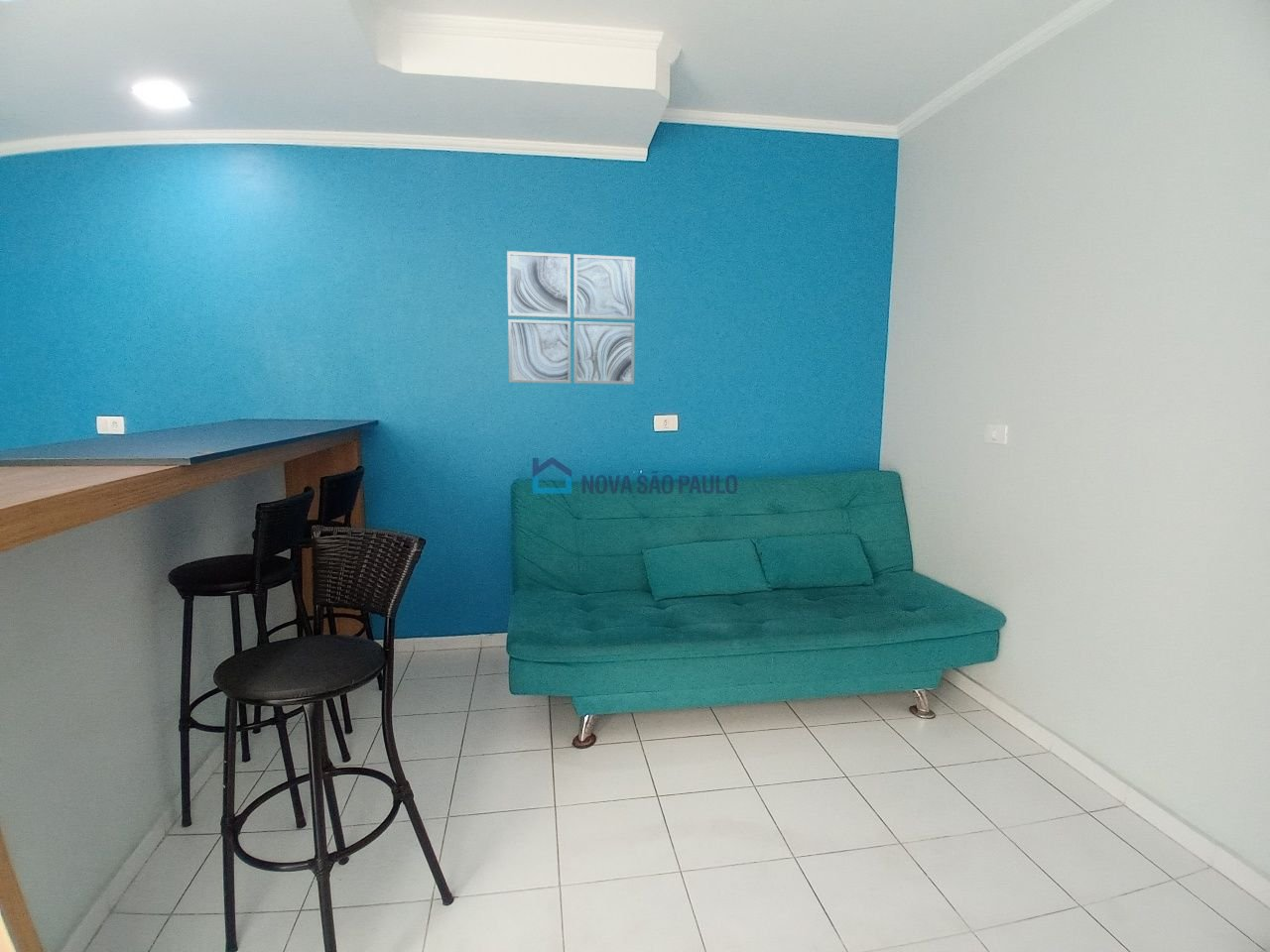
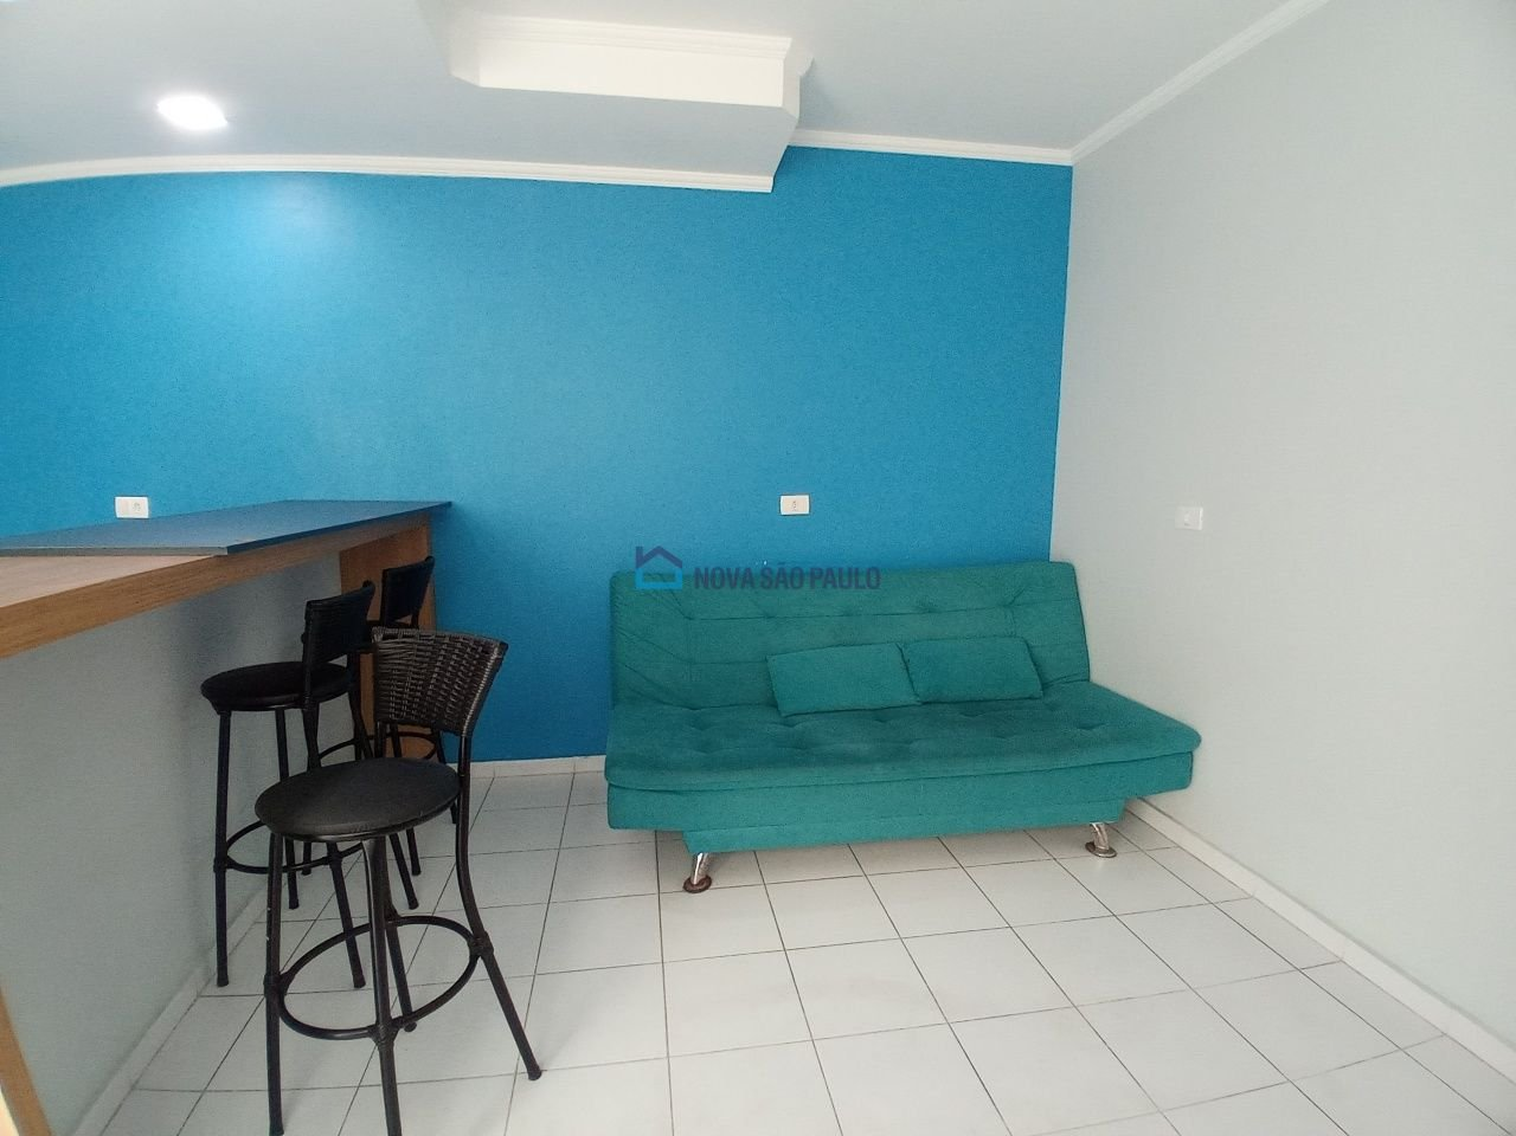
- wall art [506,250,636,385]
